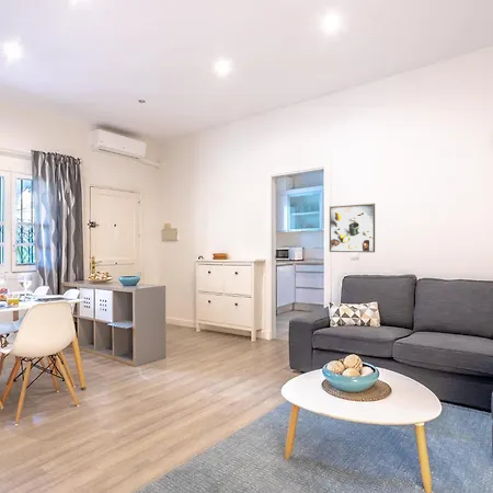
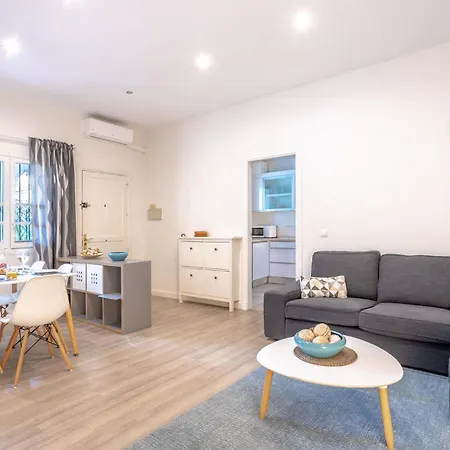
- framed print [329,203,376,253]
